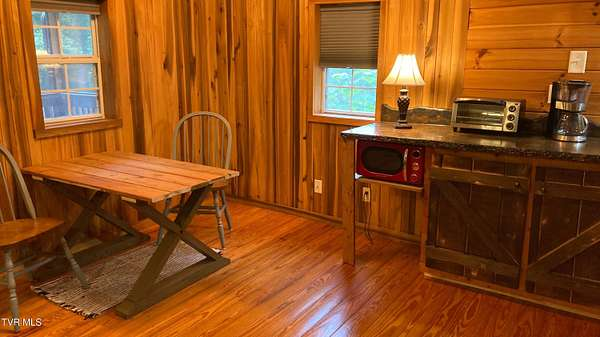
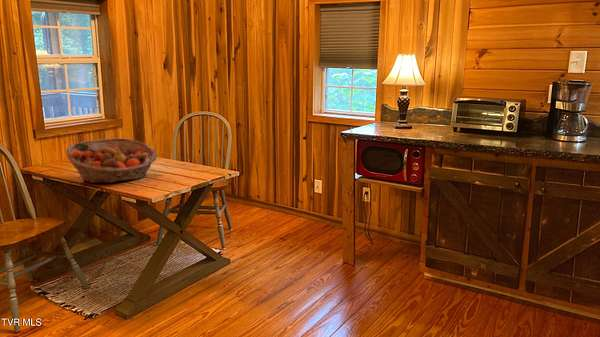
+ fruit basket [65,137,158,184]
